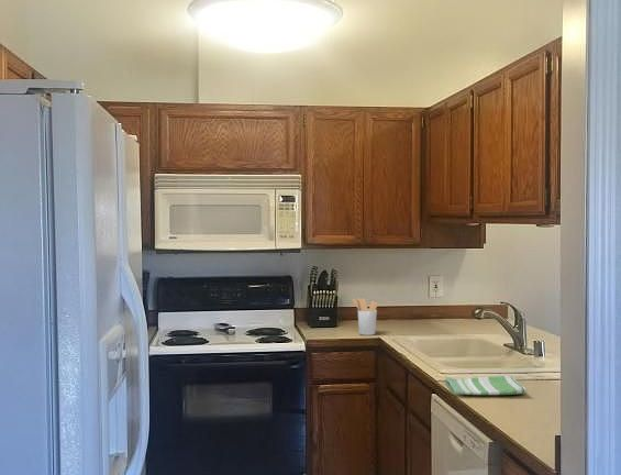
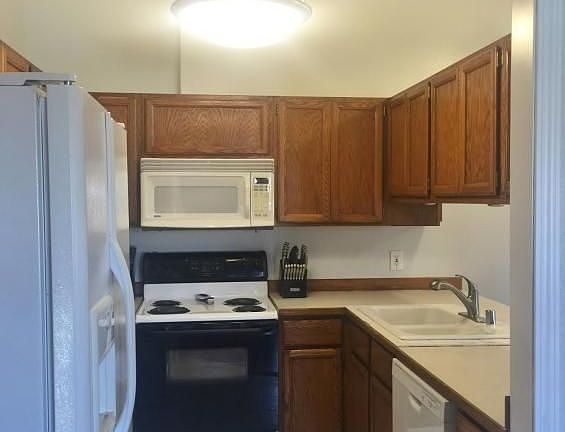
- dish towel [444,375,528,396]
- utensil holder [351,297,379,336]
